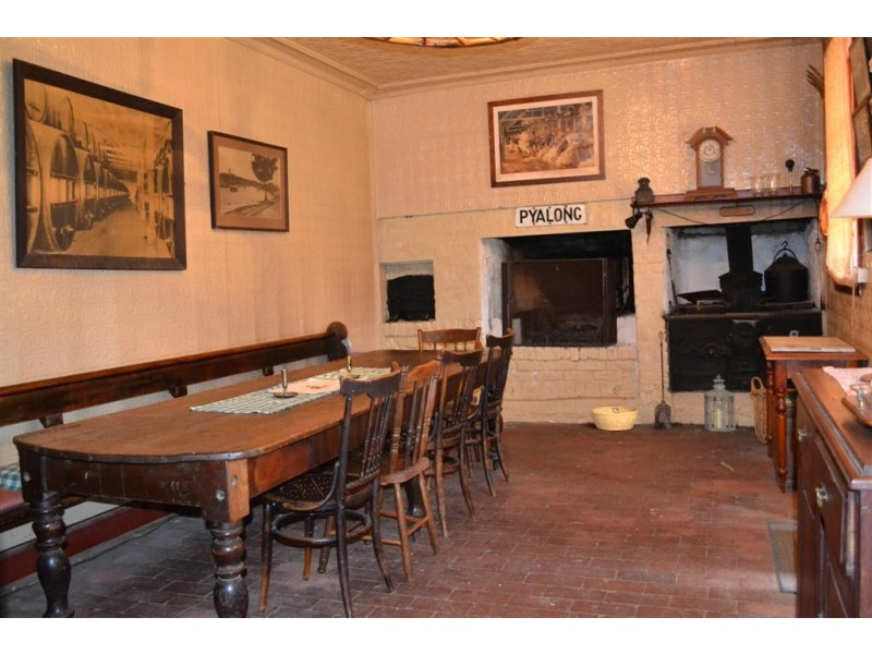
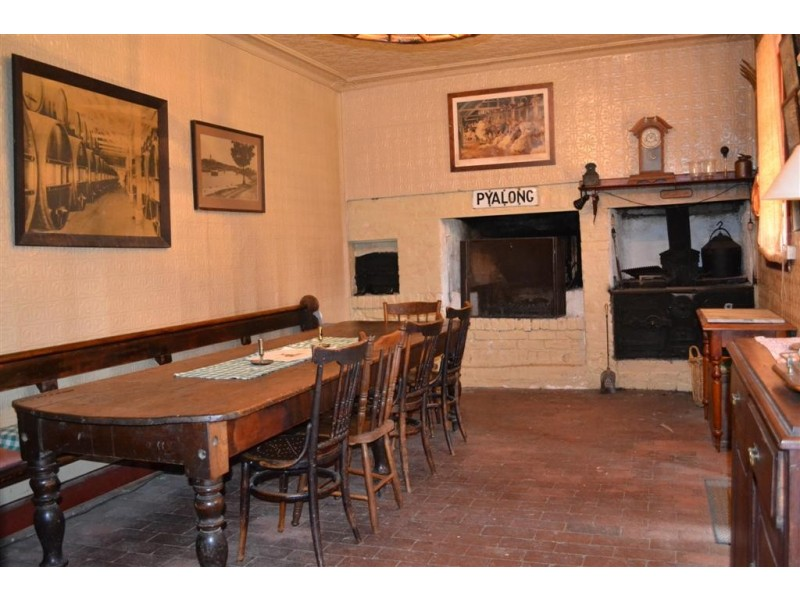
- basket [590,405,640,432]
- lantern [702,373,737,433]
